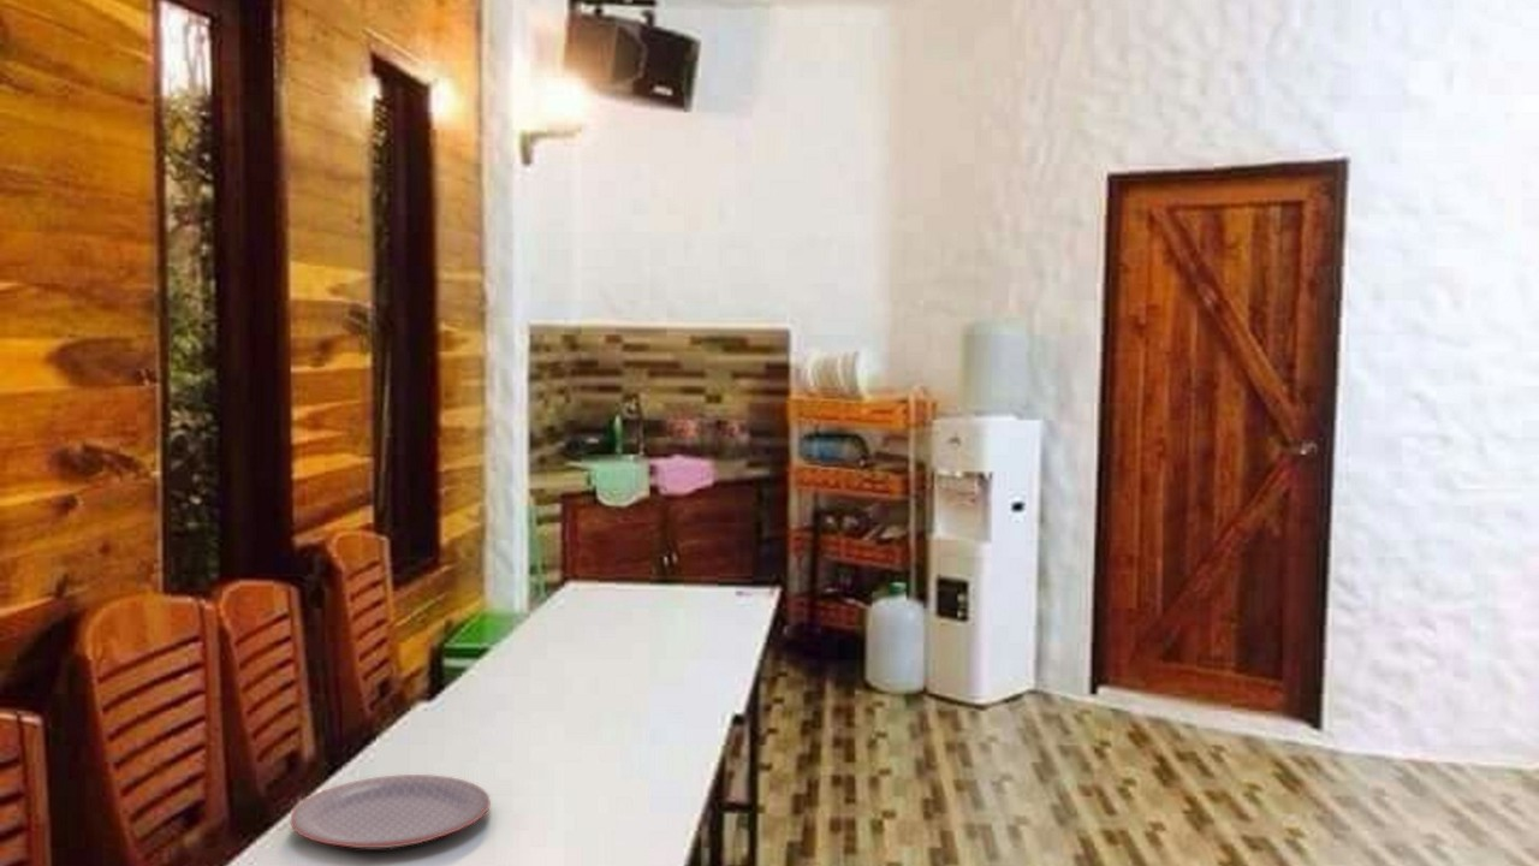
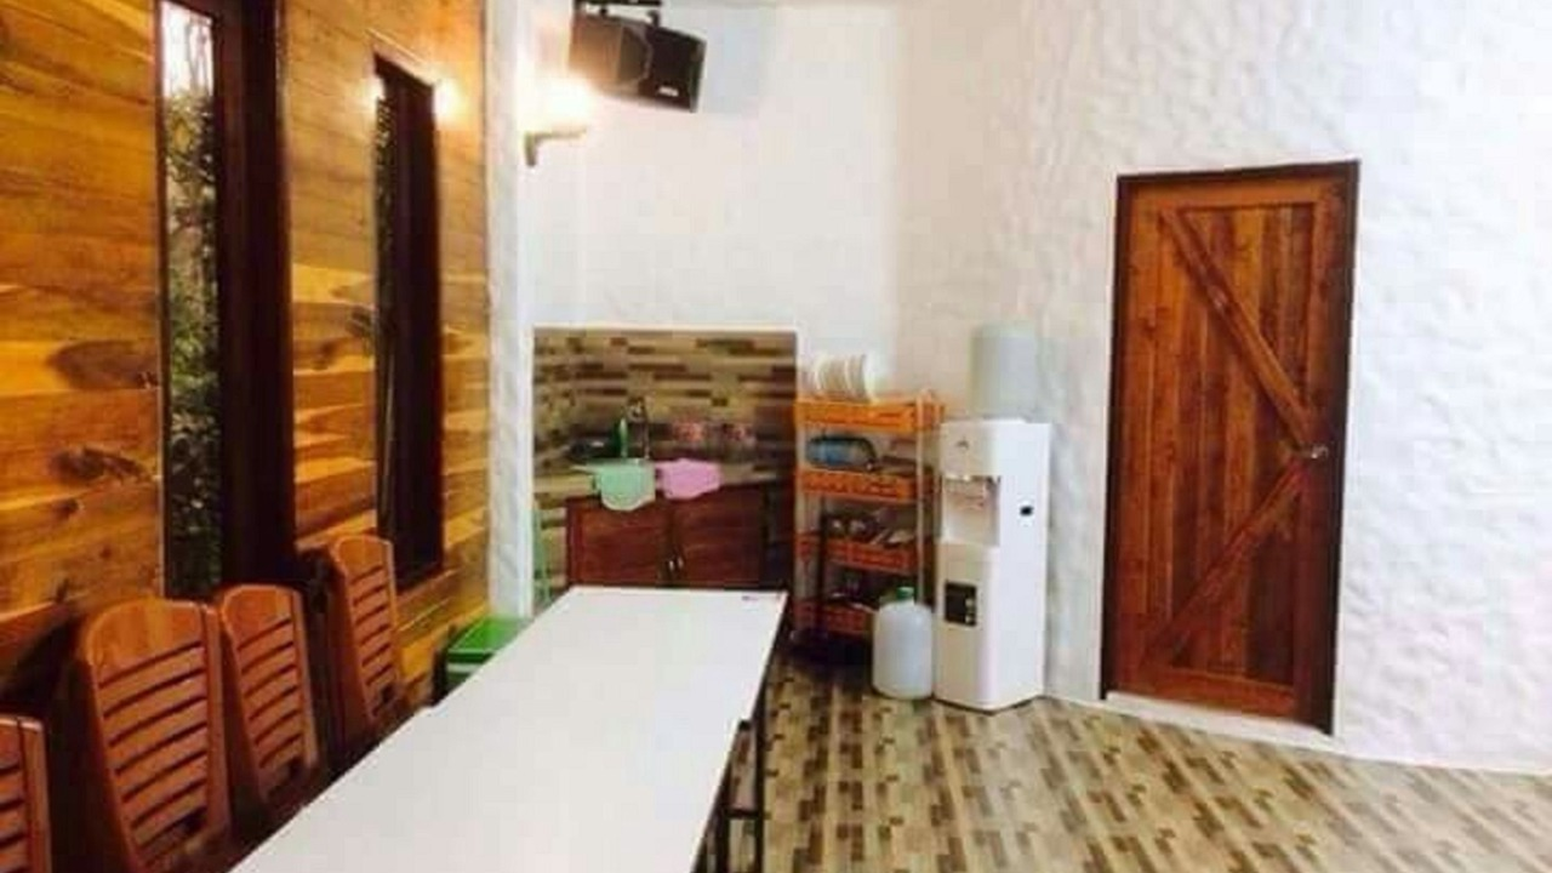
- plate [289,773,492,849]
